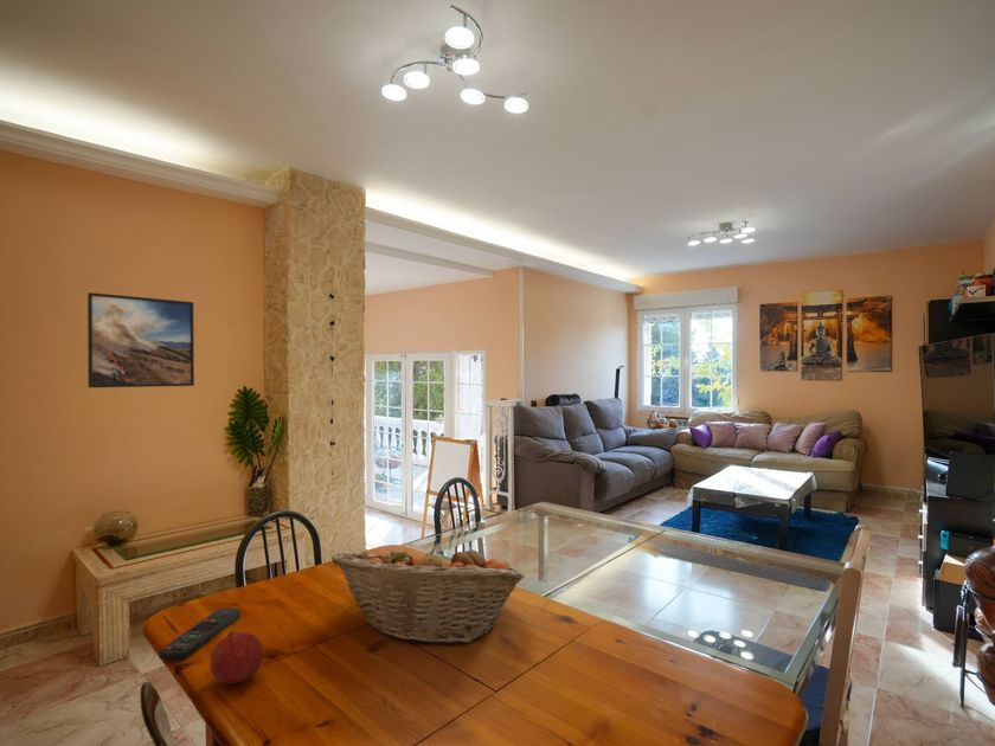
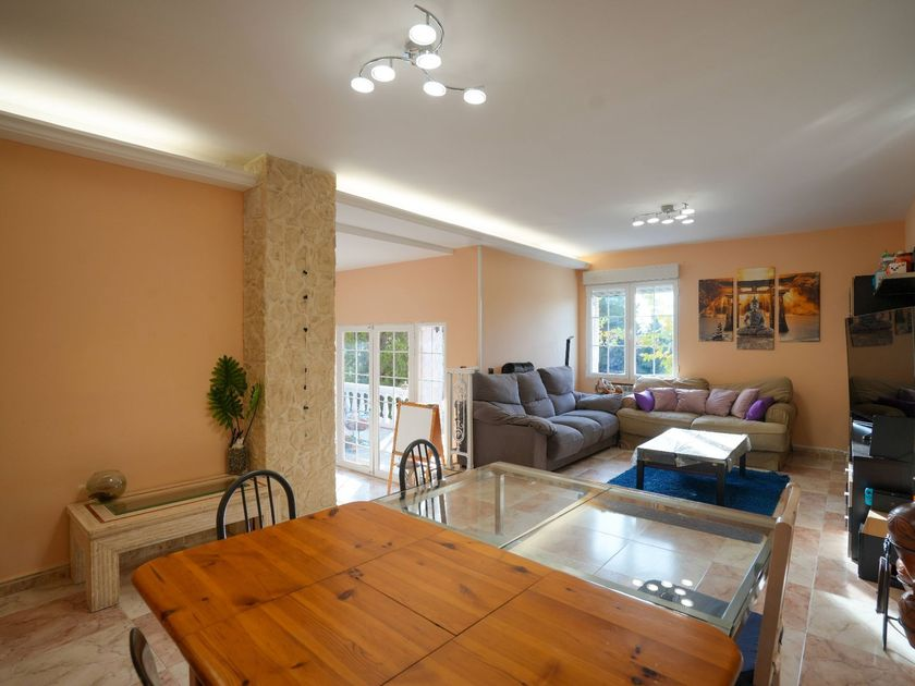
- remote control [158,606,242,662]
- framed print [86,291,195,388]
- fruit basket [330,541,526,645]
- fruit [210,630,264,684]
